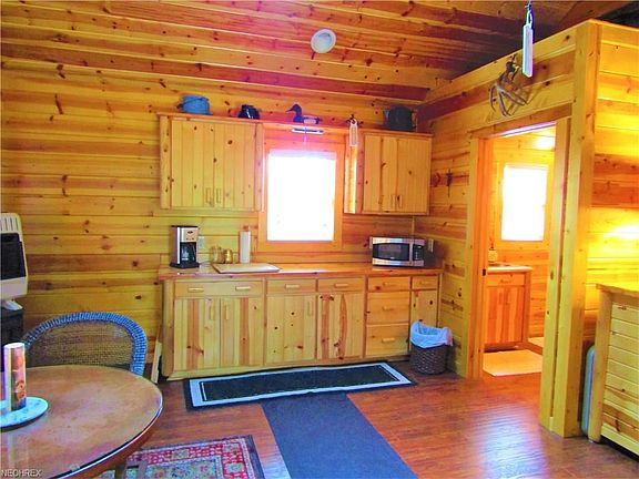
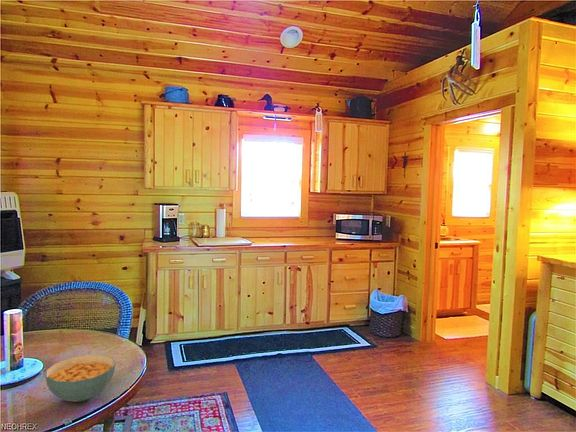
+ cereal bowl [45,354,116,403]
